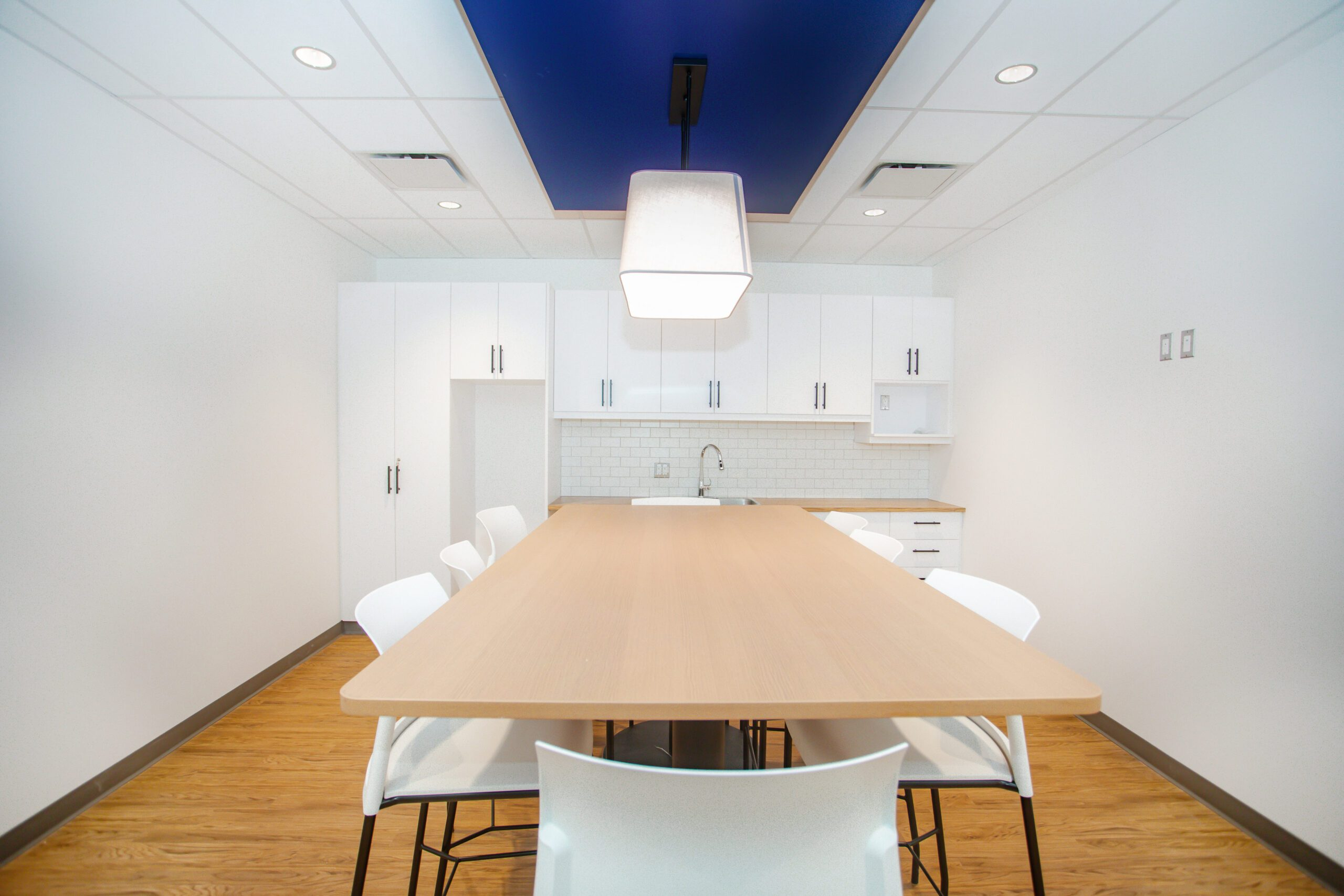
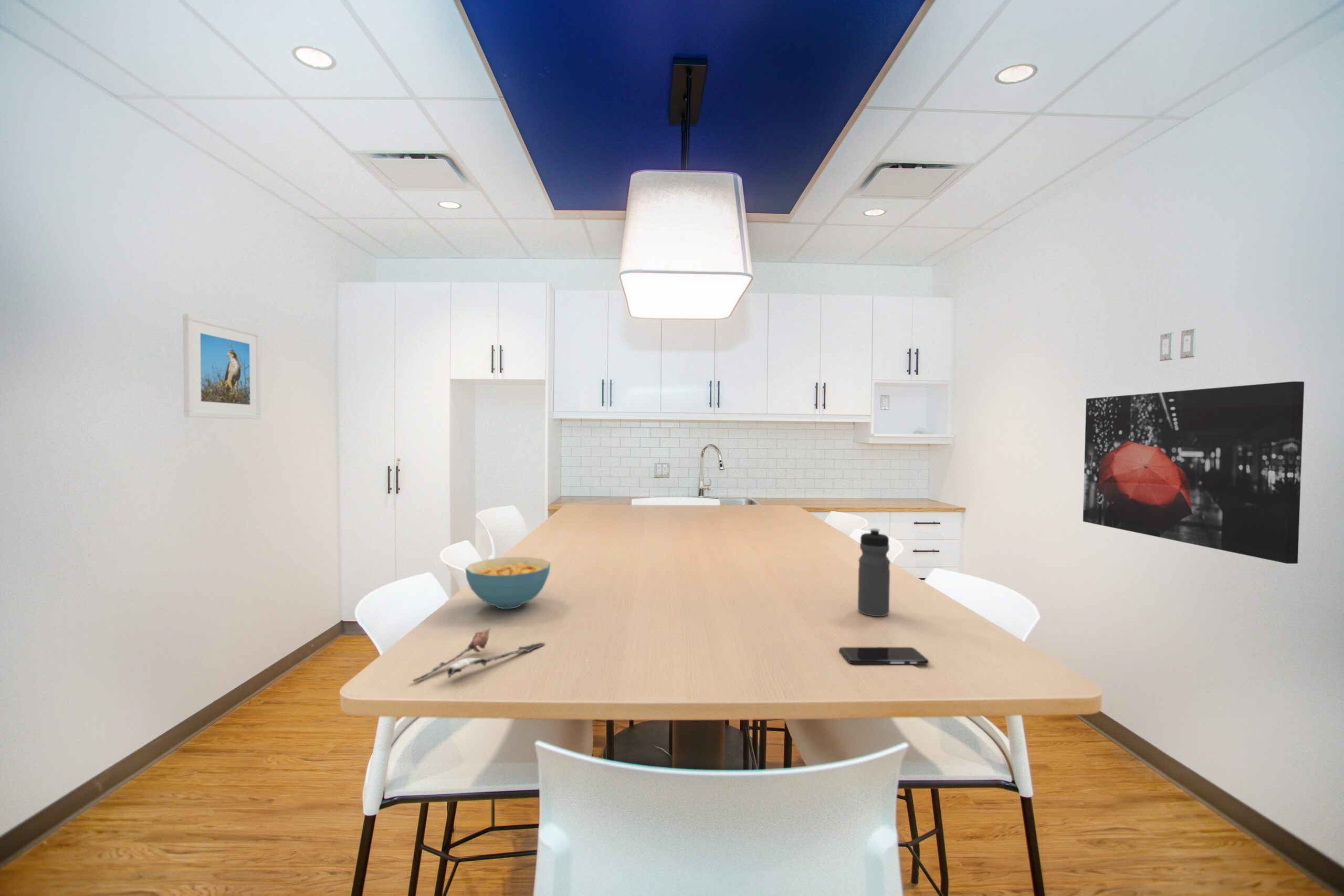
+ smartphone [838,647,929,665]
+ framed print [182,313,262,420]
+ water bottle [857,528,890,617]
+ spoon [412,627,545,682]
+ cereal bowl [465,556,551,609]
+ wall art [1083,381,1305,564]
